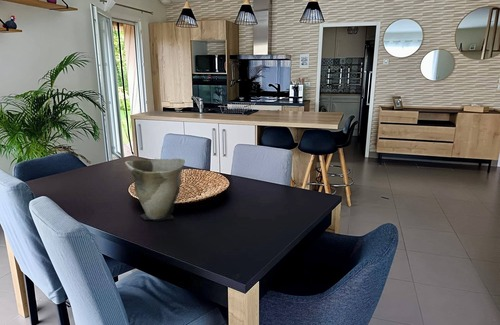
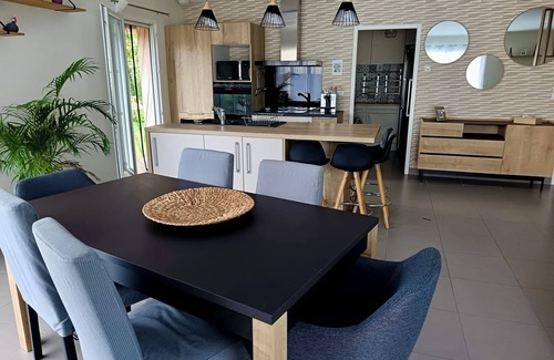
- vase [124,158,186,222]
